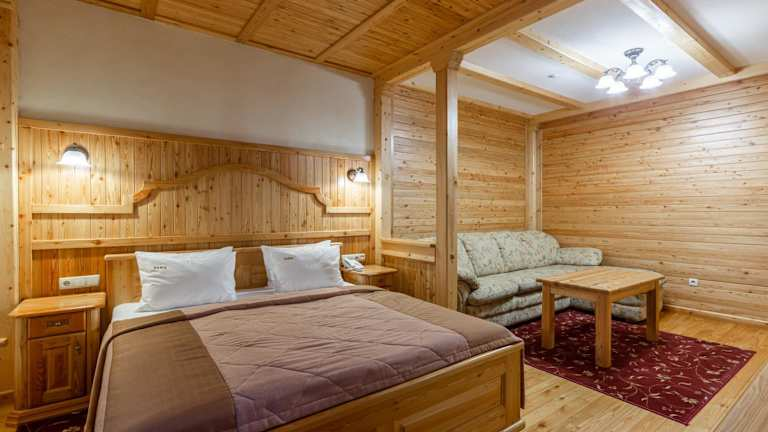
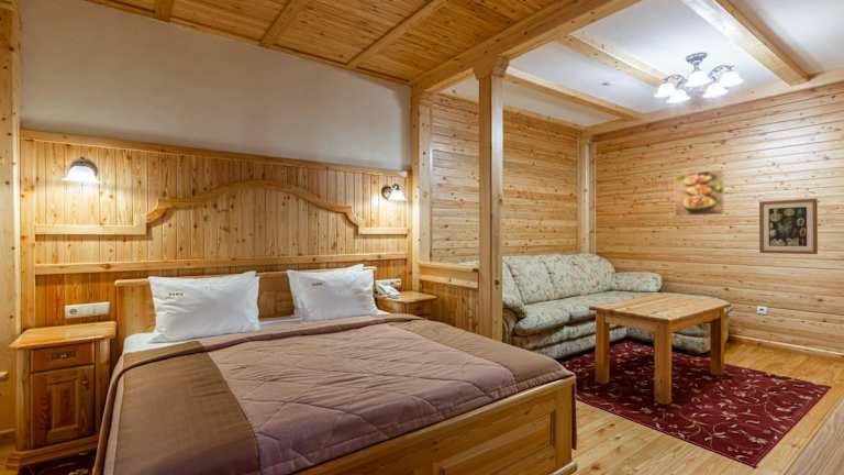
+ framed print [674,168,725,218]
+ wall art [758,197,819,255]
